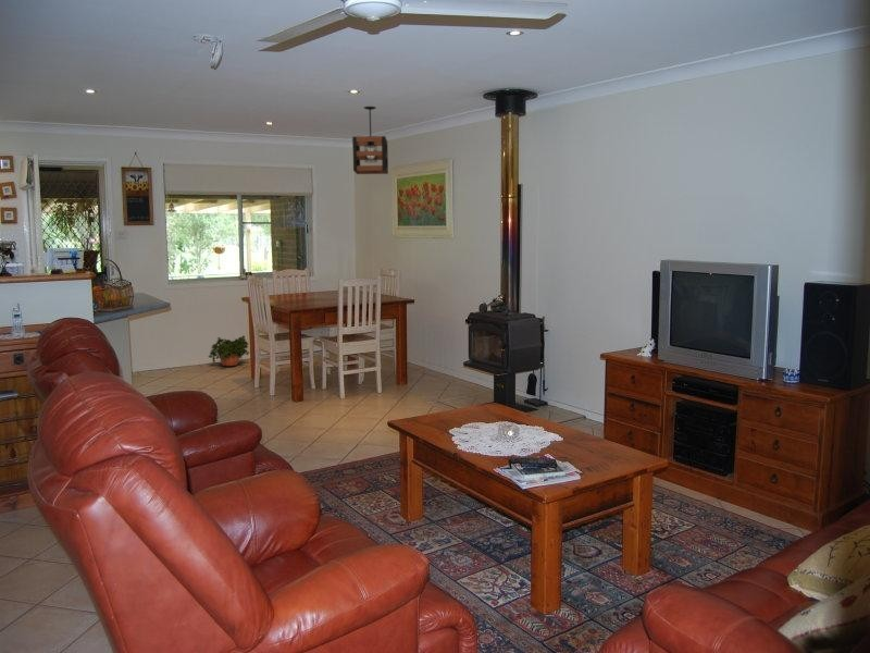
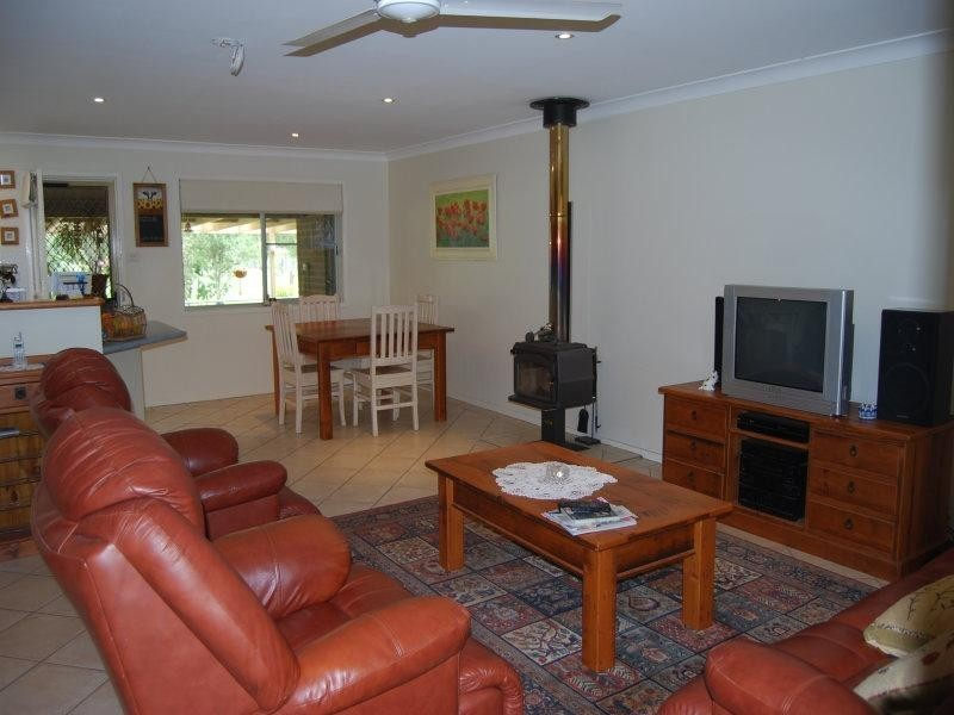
- pendant light [351,106,389,175]
- potted plant [208,334,250,367]
